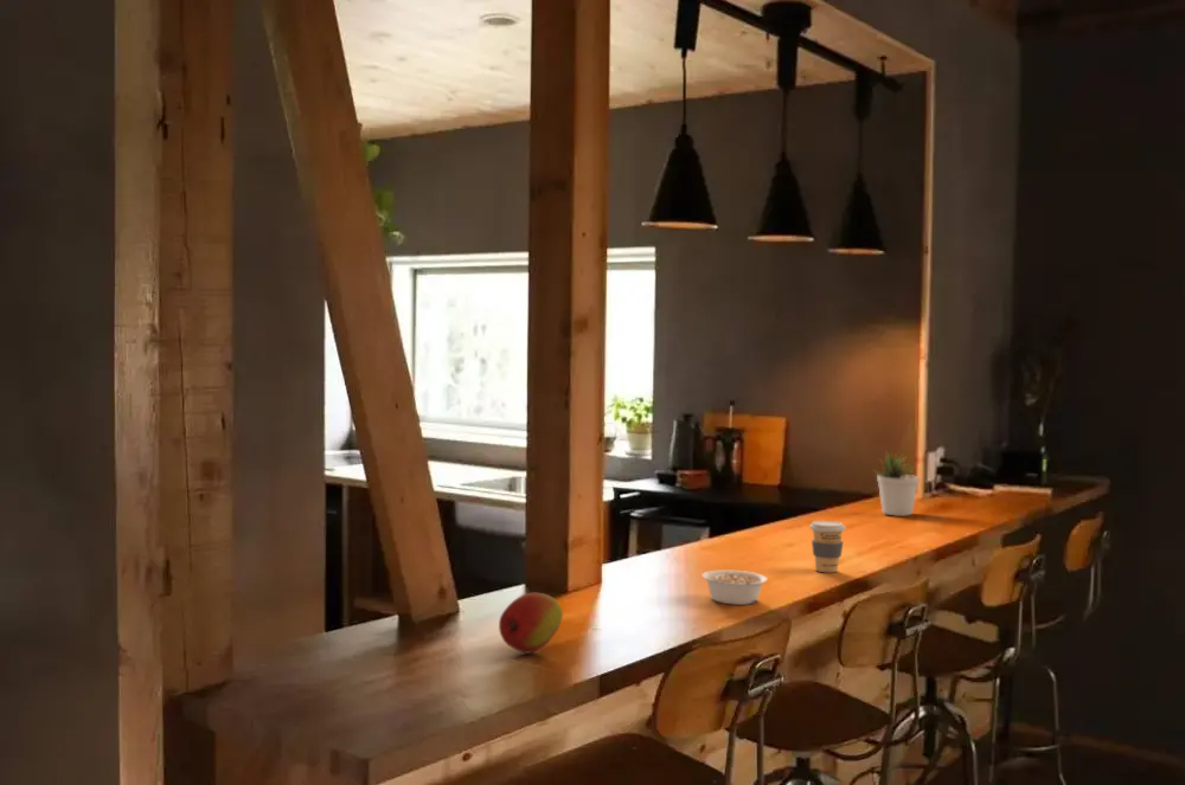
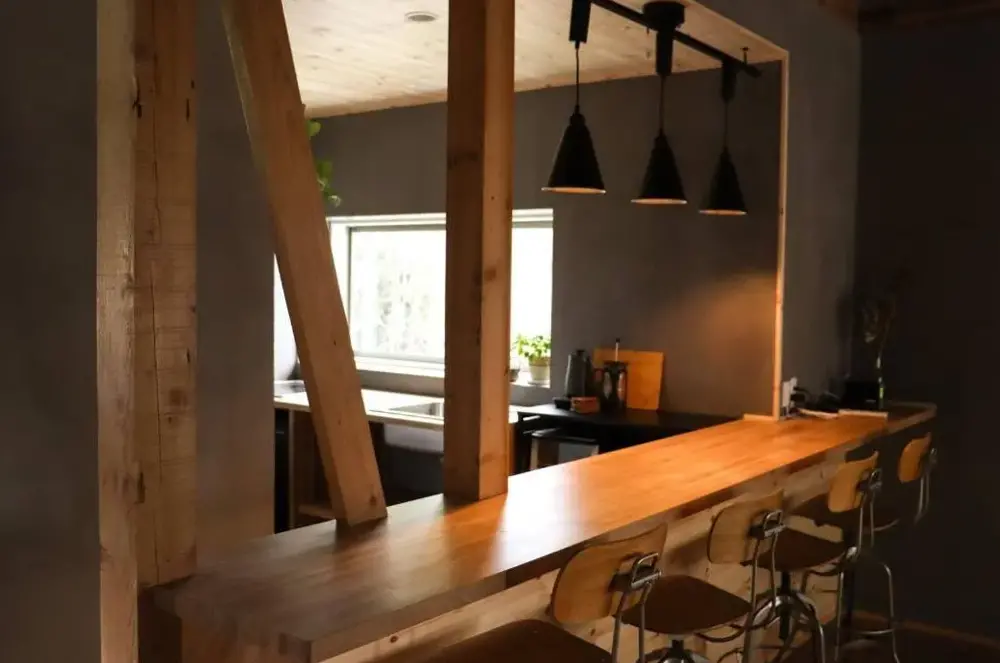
- fruit [498,592,564,655]
- potted plant [872,450,921,517]
- legume [700,570,769,606]
- coffee cup [808,520,847,573]
